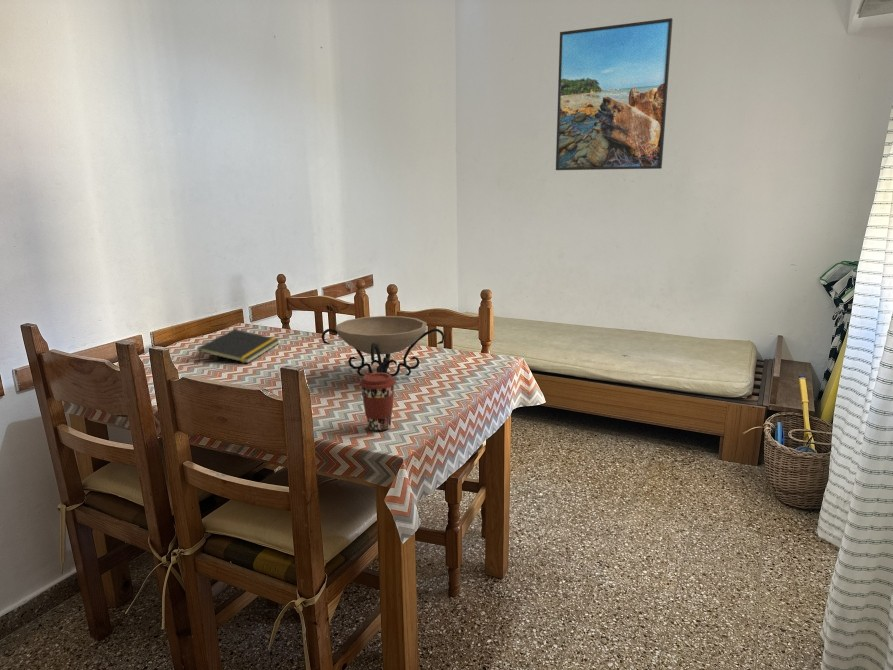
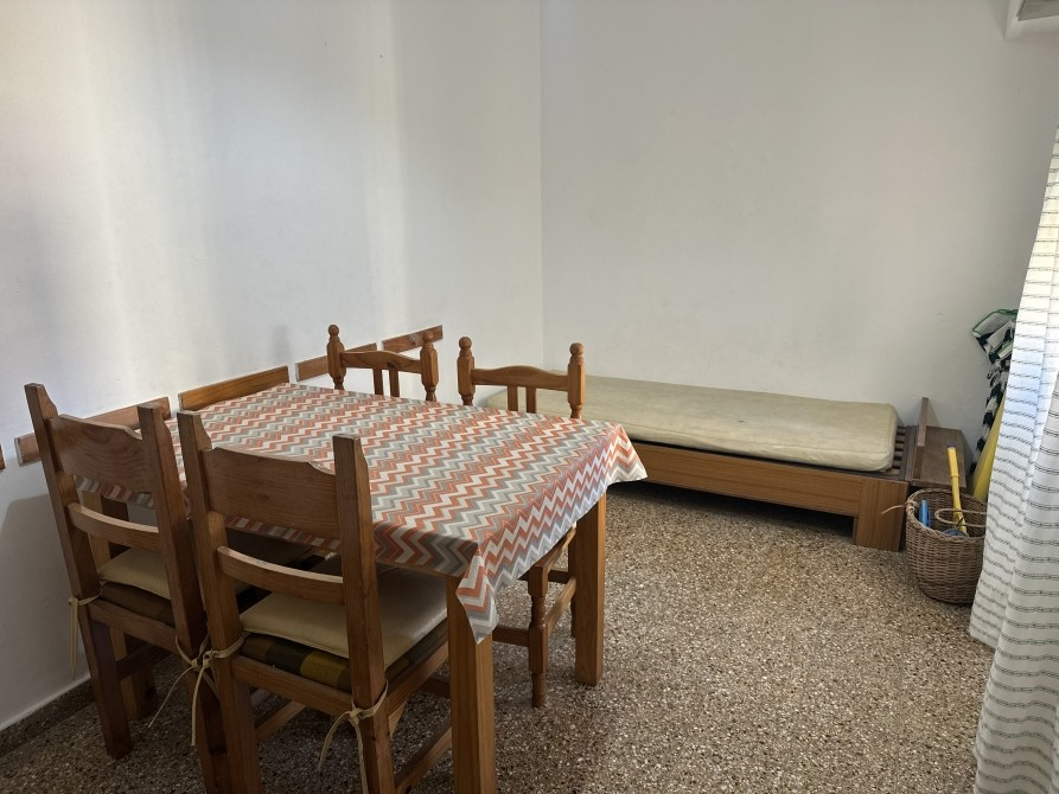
- notepad [197,328,280,364]
- coffee cup [358,372,397,432]
- decorative bowl [320,315,446,377]
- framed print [555,17,674,171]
